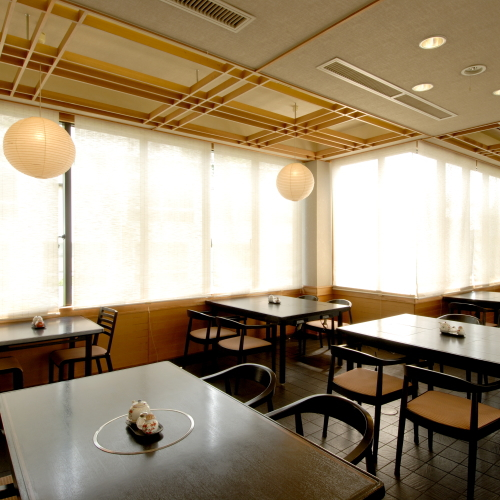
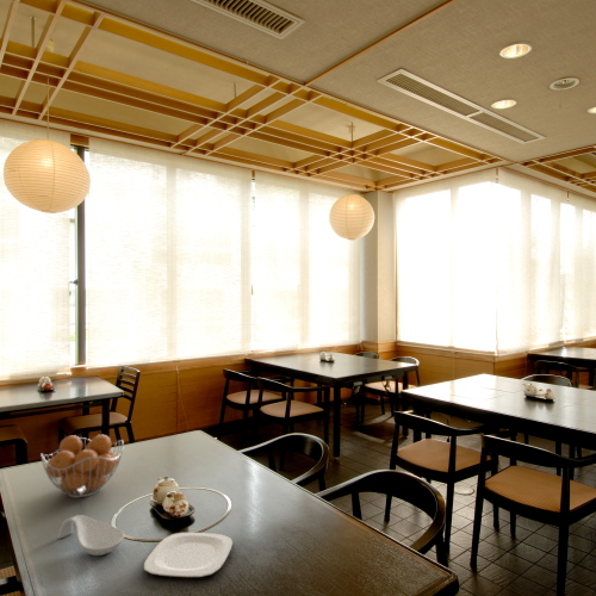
+ spoon rest [56,514,125,557]
+ plate [143,532,234,578]
+ fruit basket [39,434,125,499]
